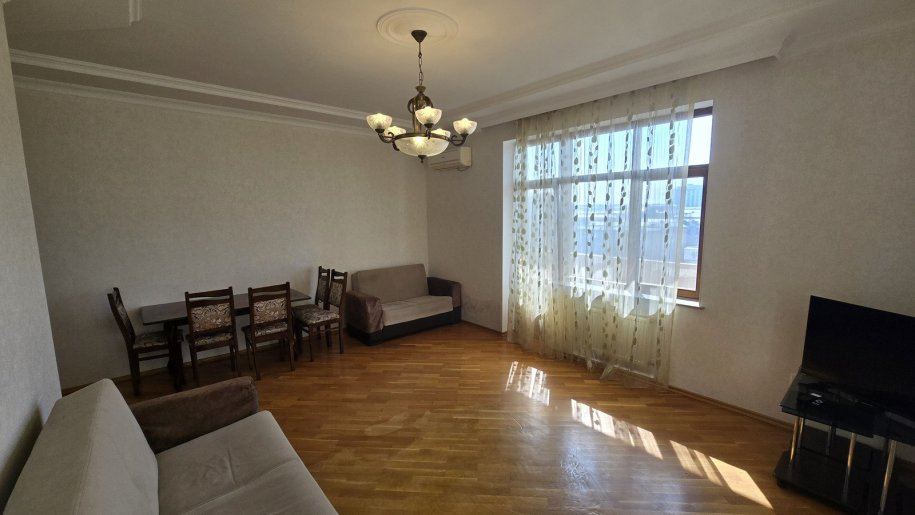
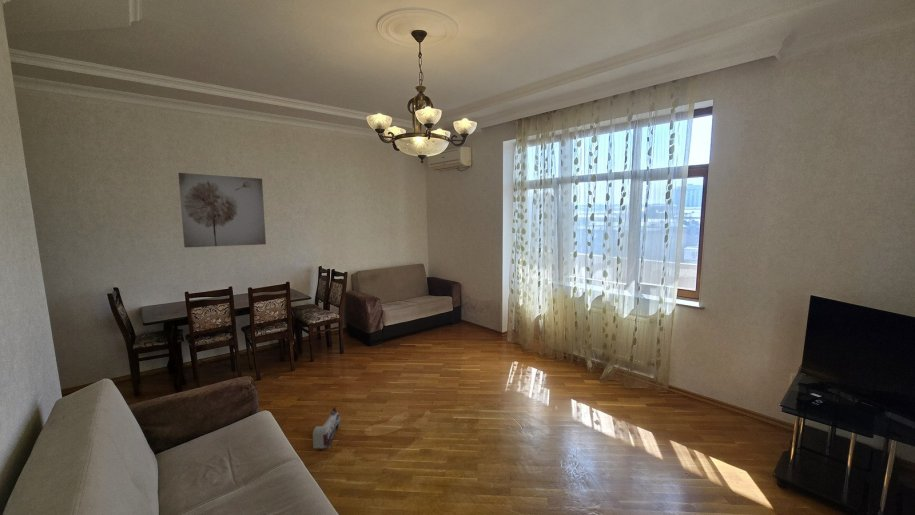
+ wall art [178,172,267,248]
+ toy train [312,406,342,450]
